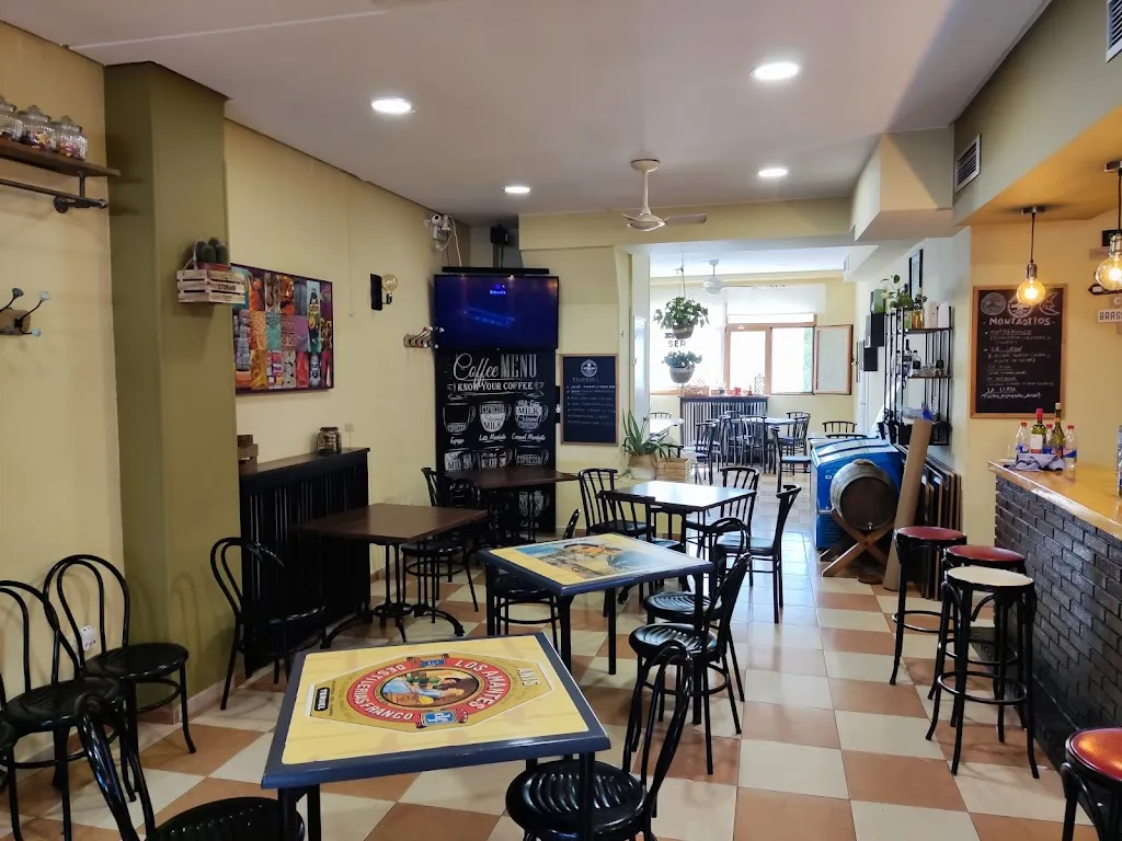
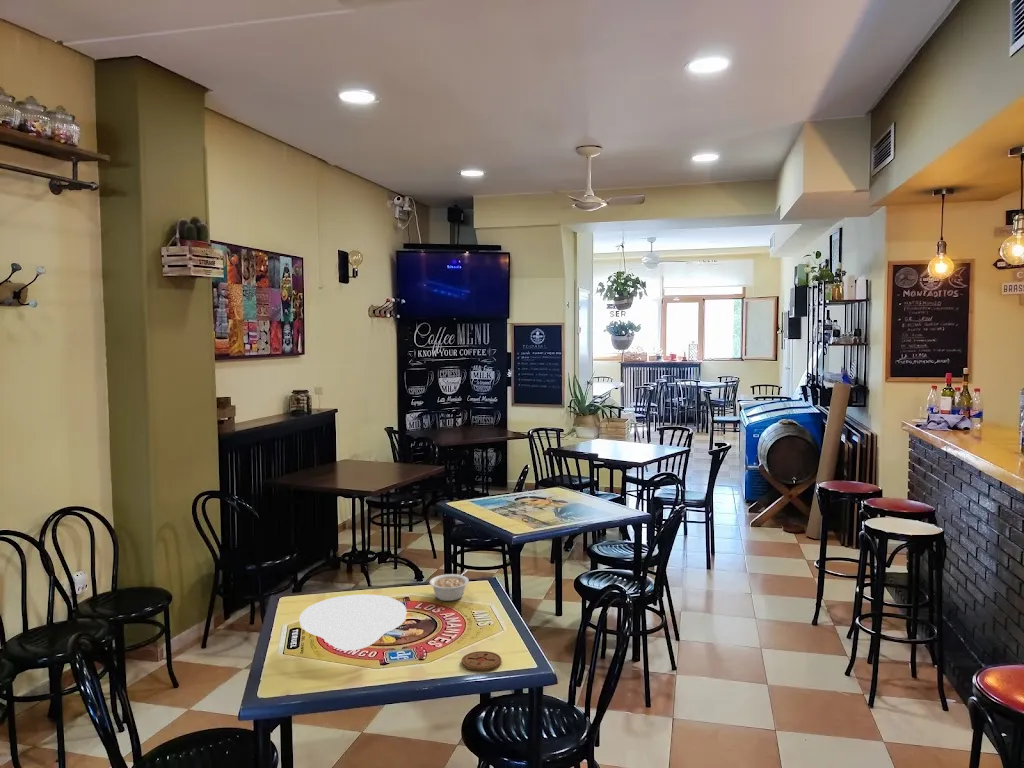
+ legume [429,569,470,602]
+ coaster [460,650,502,672]
+ plate [299,594,407,651]
